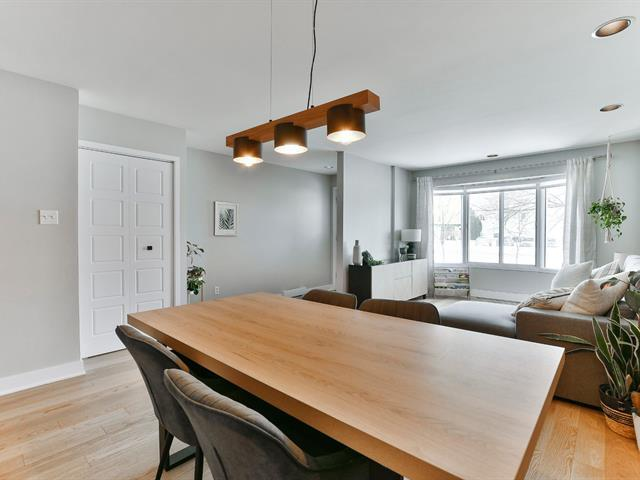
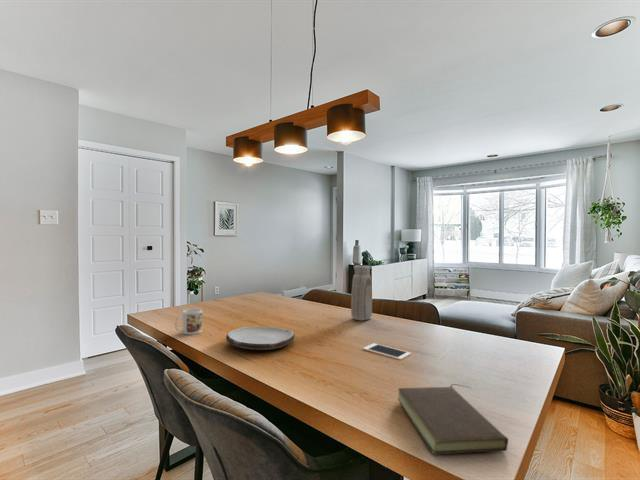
+ mug [174,308,203,336]
+ cell phone [362,342,412,361]
+ vase [350,264,373,321]
+ book [397,383,509,455]
+ plate [225,325,296,351]
